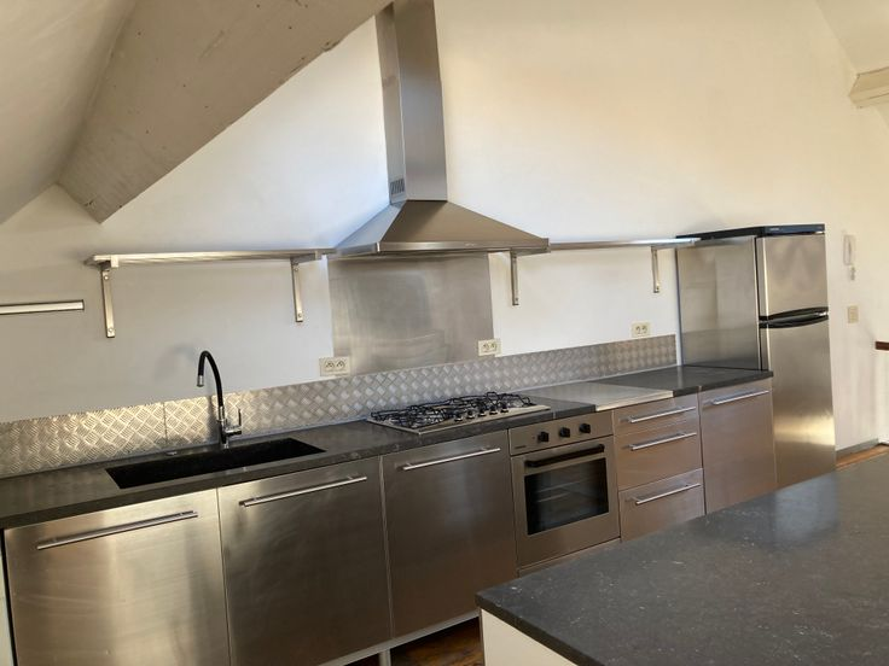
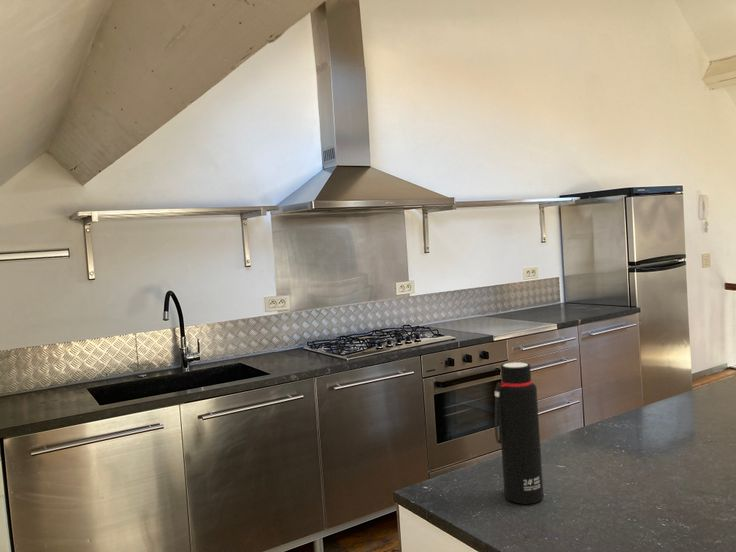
+ water bottle [494,361,544,505]
